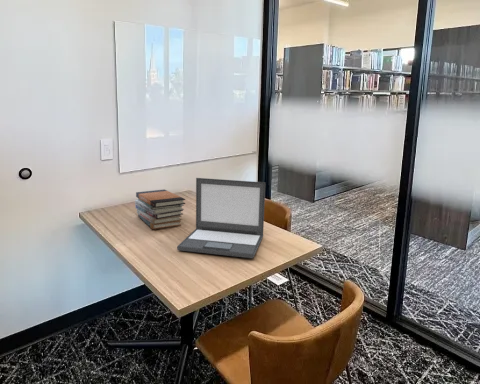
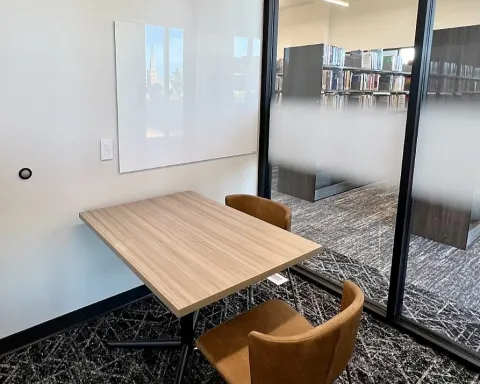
- laptop [176,177,266,259]
- book stack [134,189,186,230]
